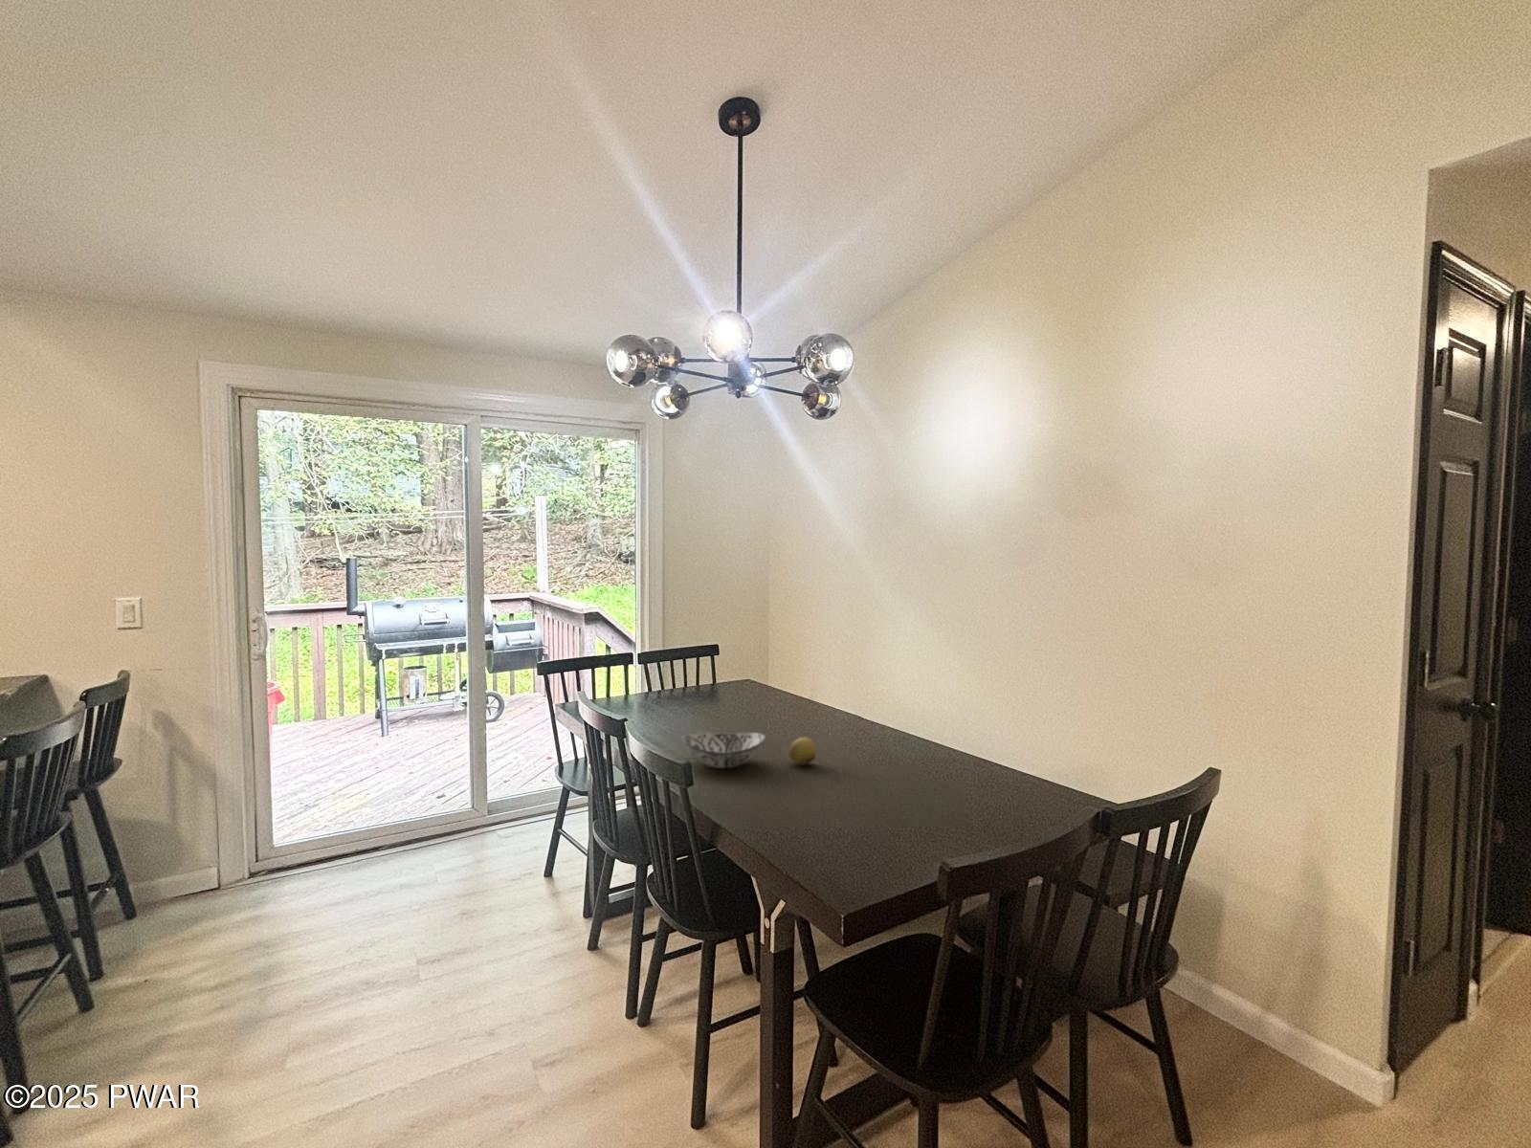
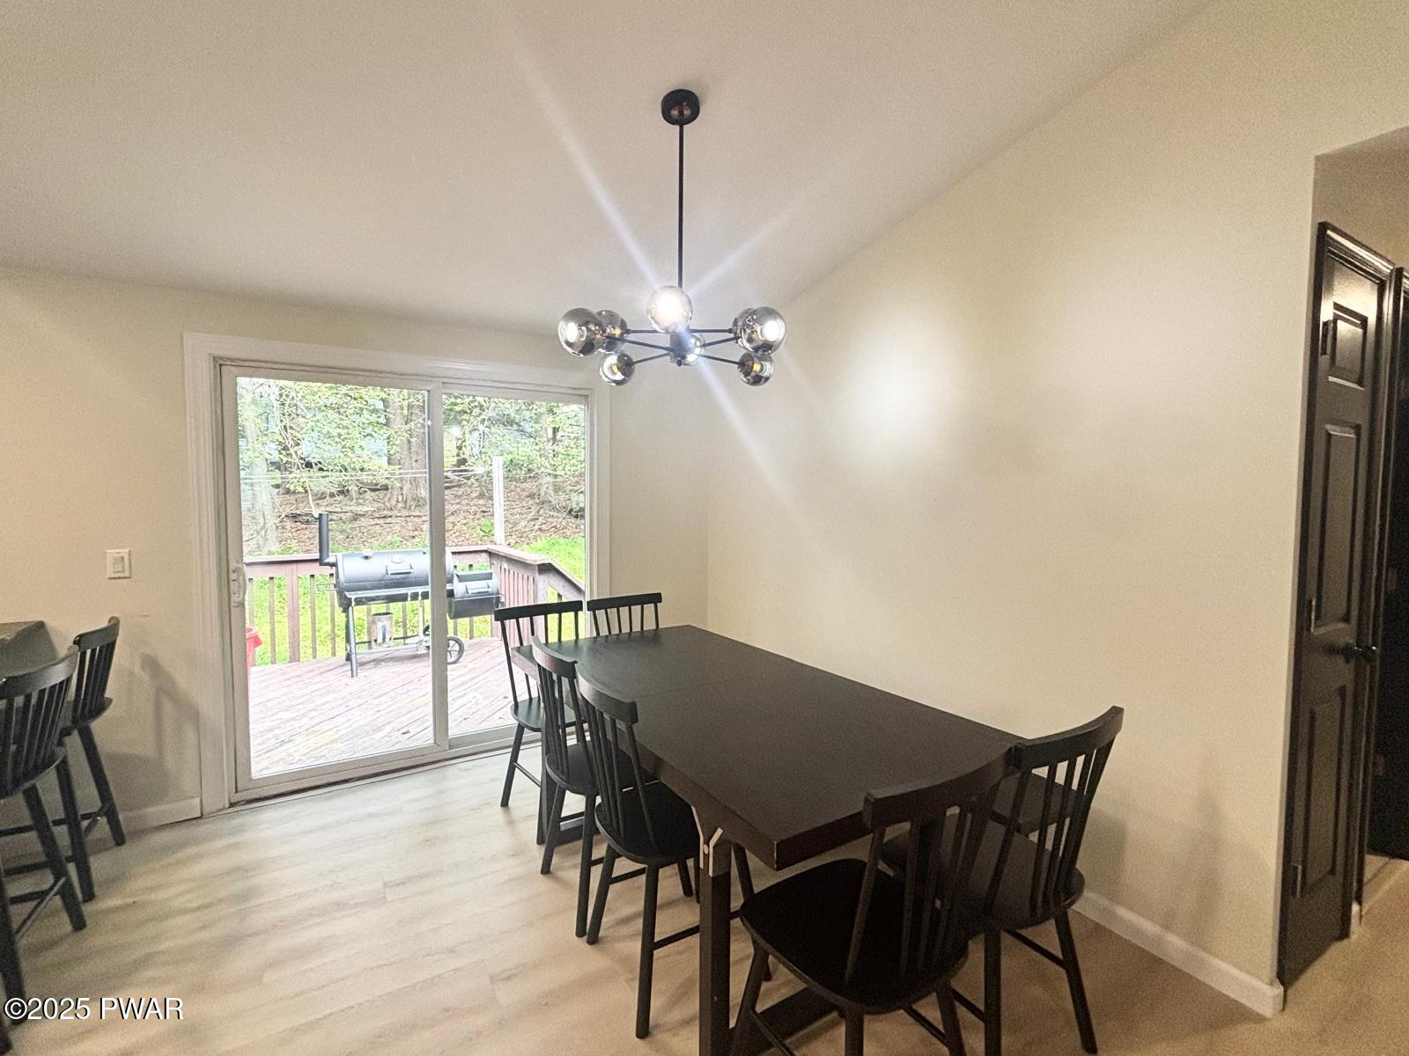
- fruit [787,736,817,766]
- decorative bowl [680,732,768,769]
